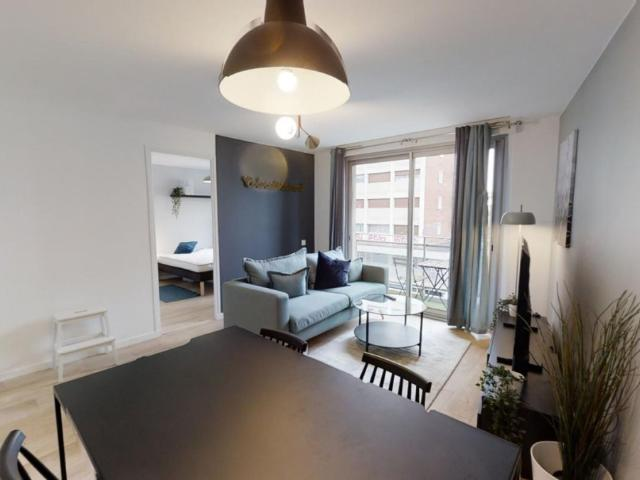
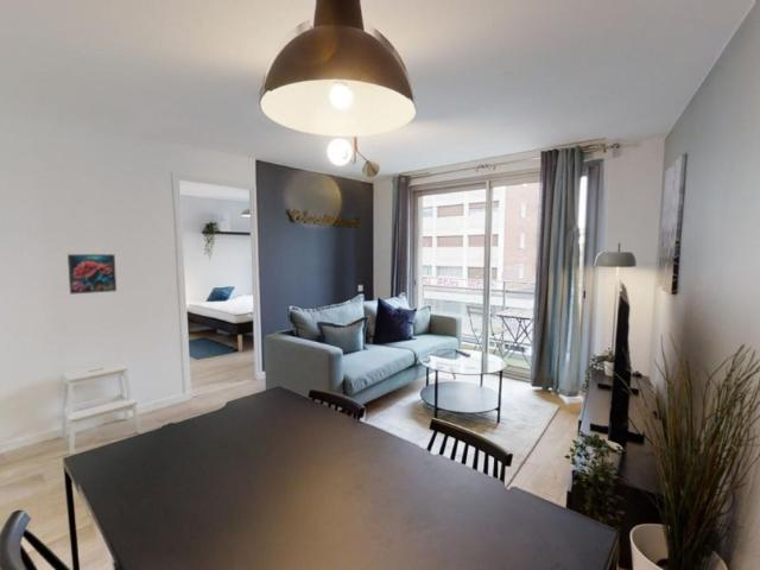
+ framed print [66,253,118,296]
